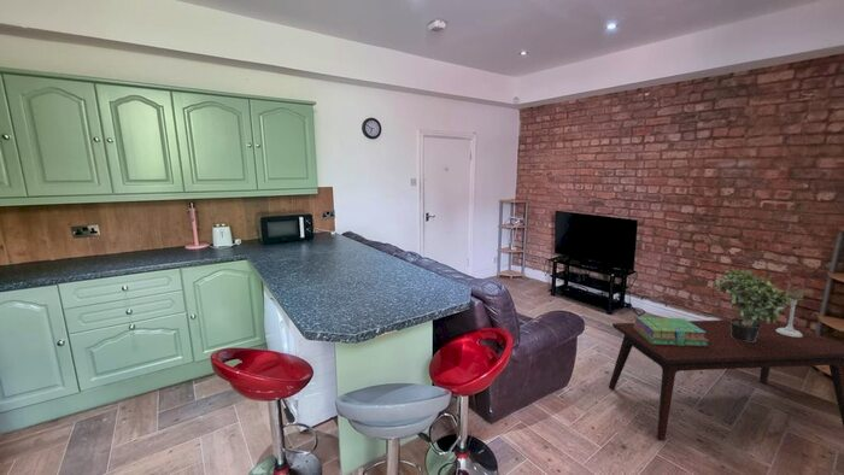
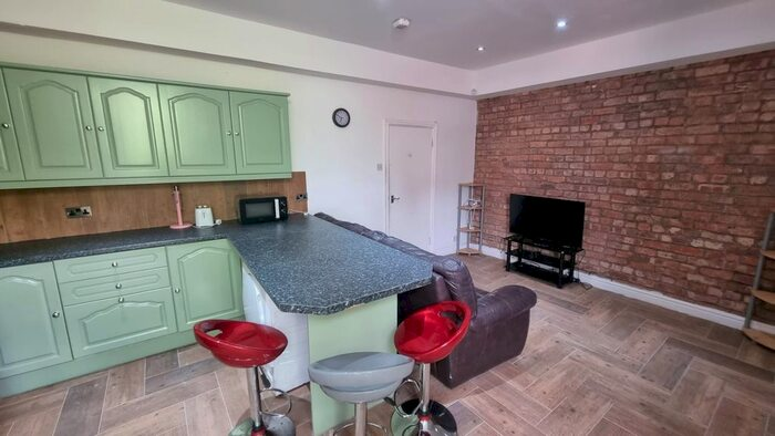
- stack of books [633,316,709,346]
- potted plant [711,268,793,342]
- coffee table [608,318,844,441]
- candle holder [775,287,804,338]
